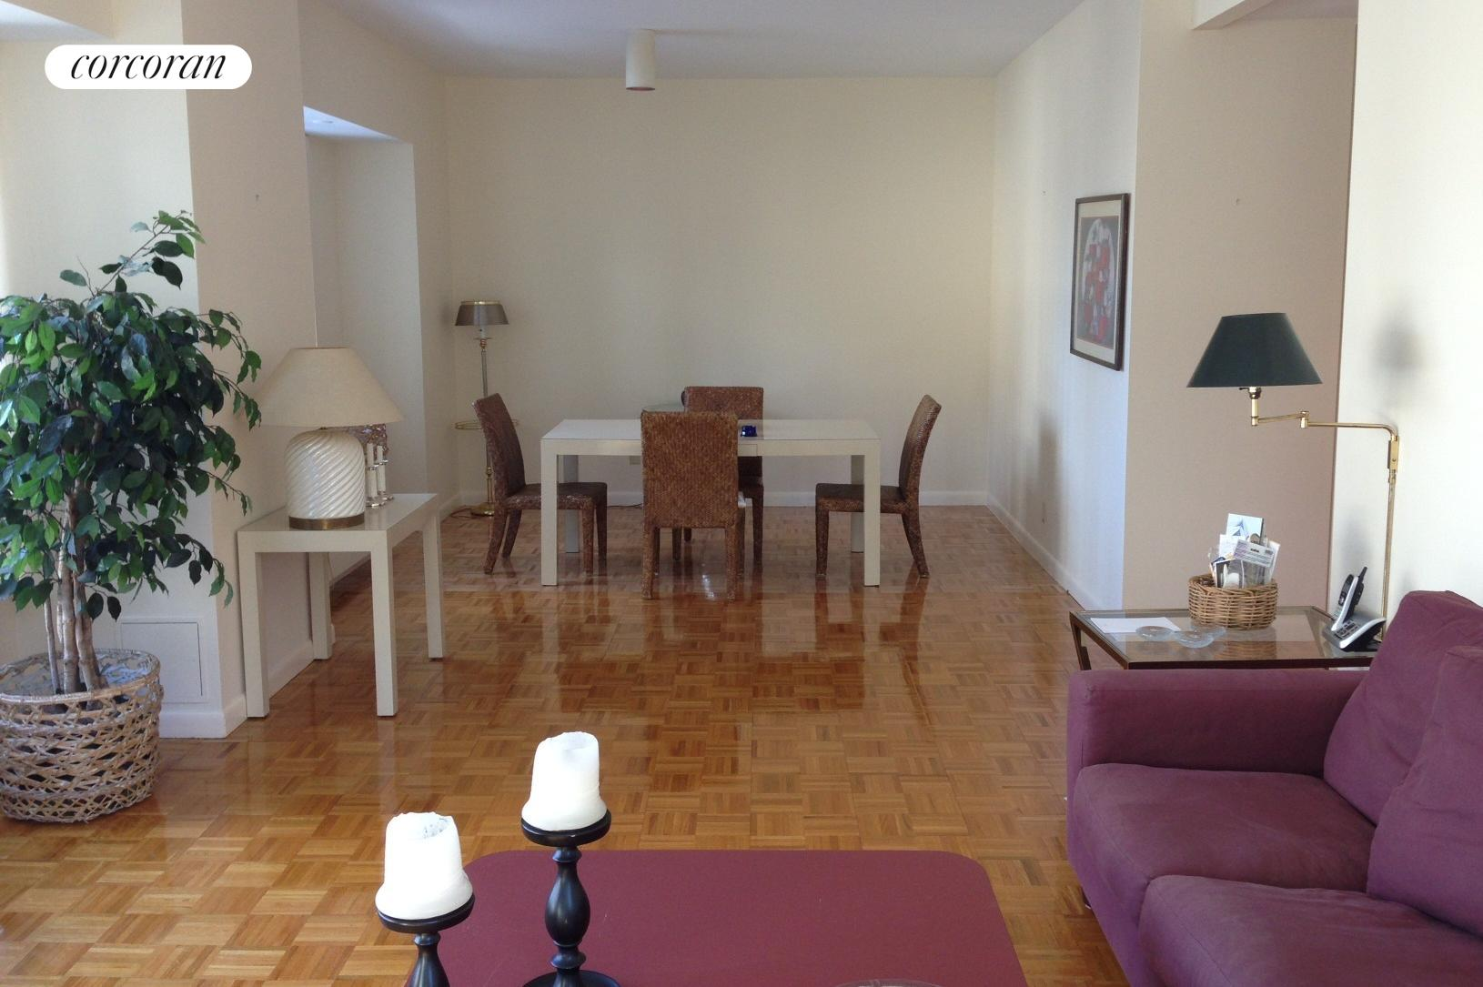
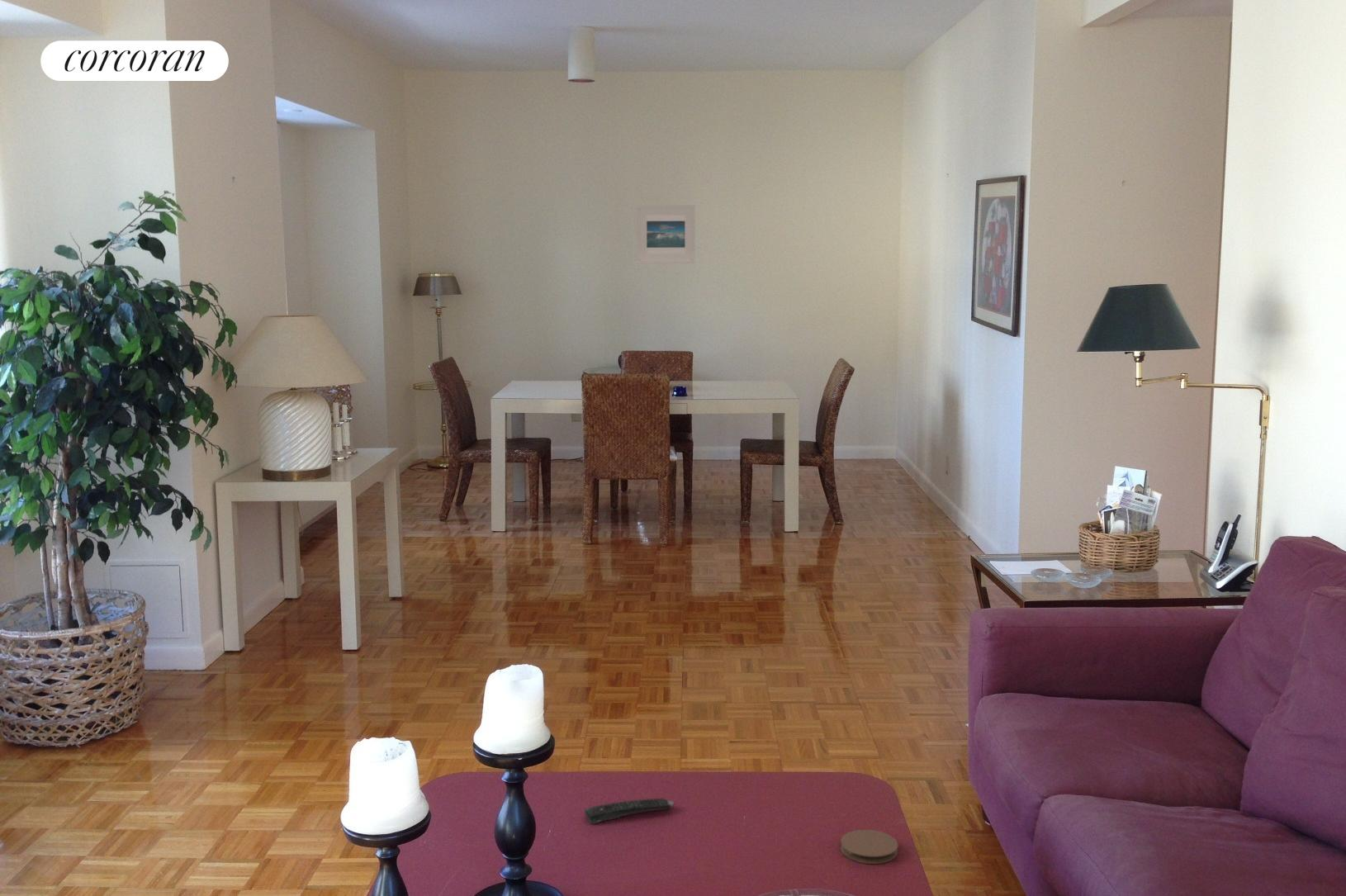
+ remote control [584,798,675,825]
+ coaster [840,829,898,865]
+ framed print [636,204,695,264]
